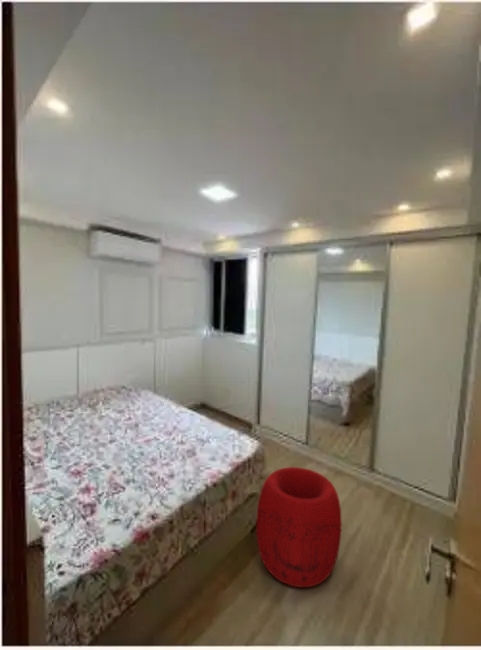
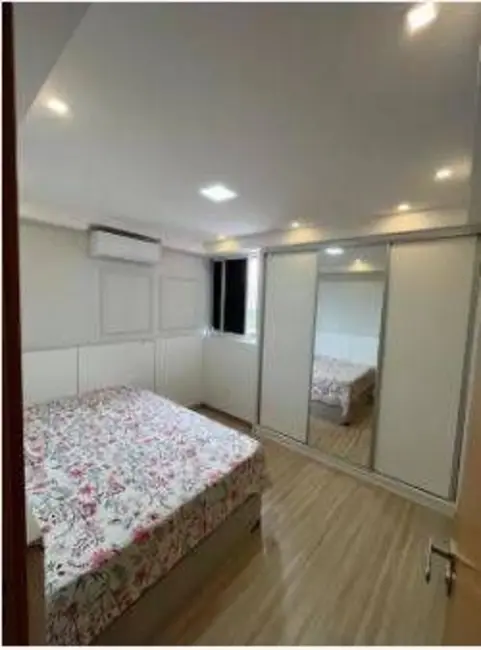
- pouf [255,466,343,588]
